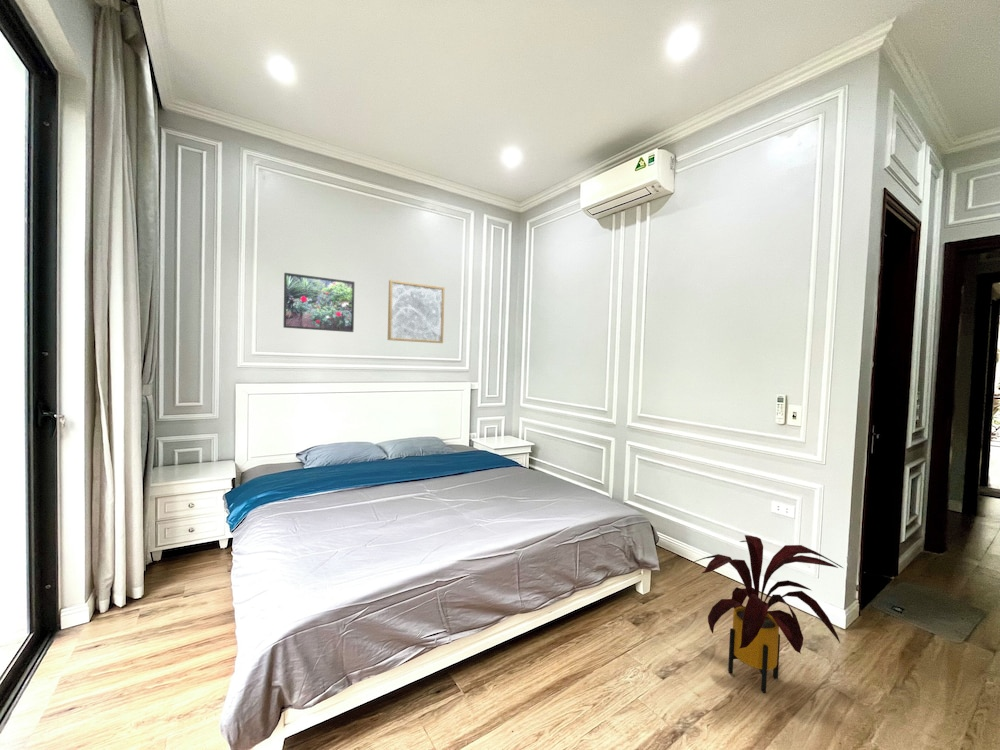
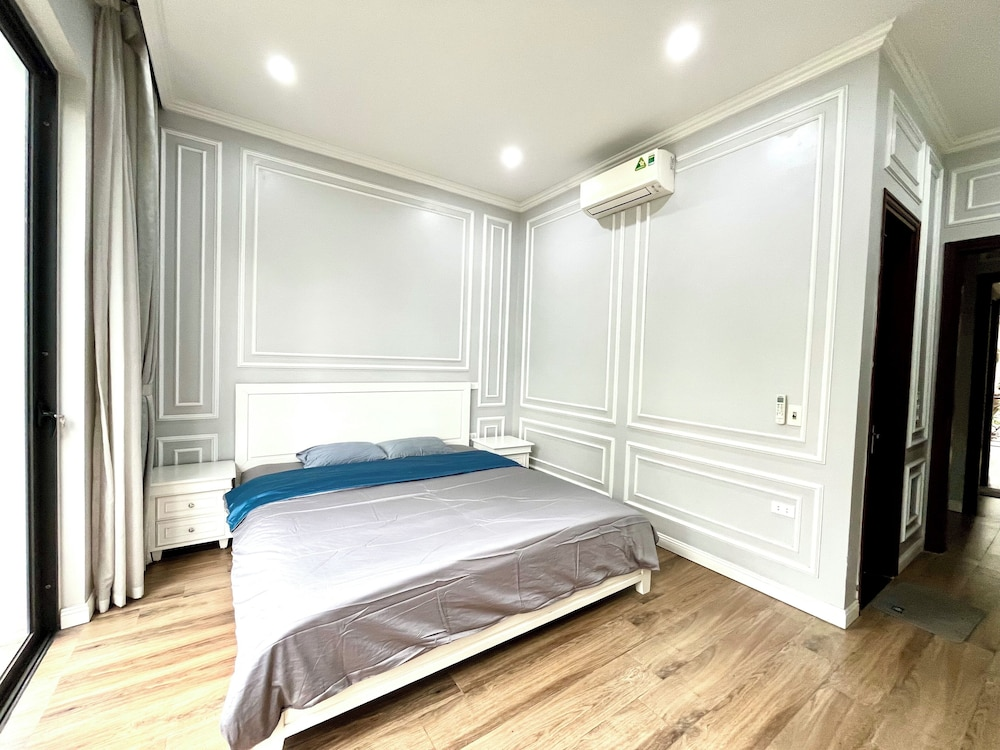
- wall art [387,279,446,344]
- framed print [282,272,356,333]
- house plant [693,534,844,694]
